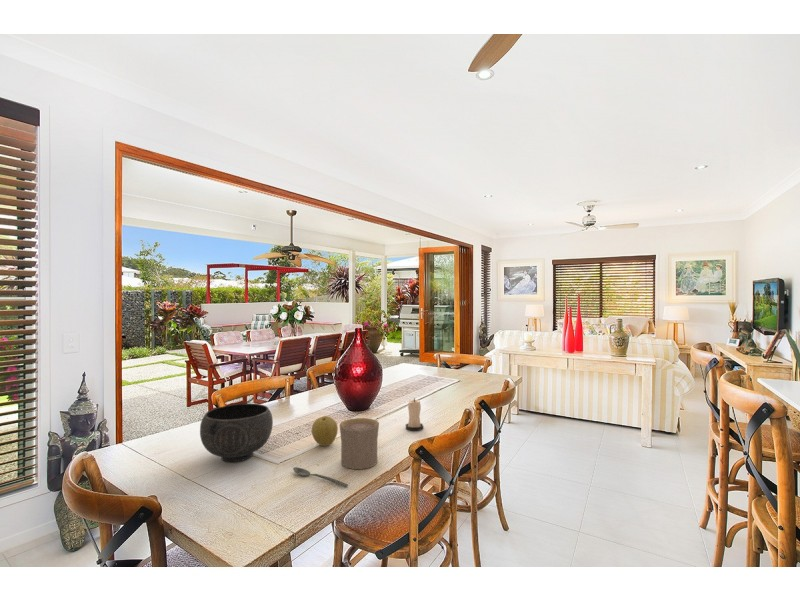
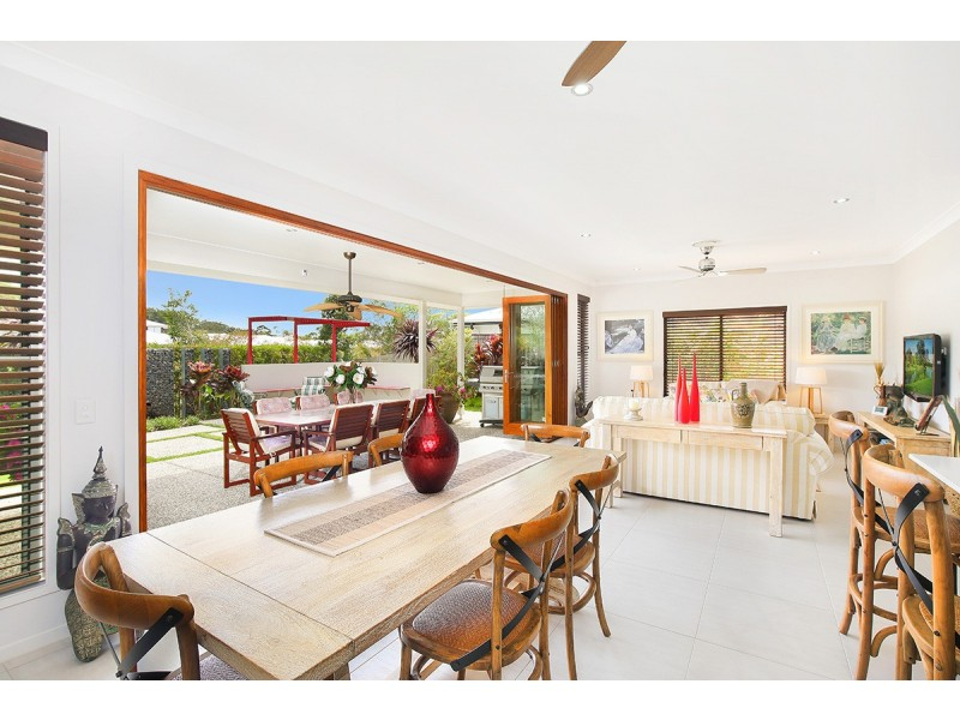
- spoon [292,466,349,488]
- fruit [311,415,339,447]
- bowl [199,403,274,463]
- candle [405,397,424,432]
- cup [339,417,380,470]
